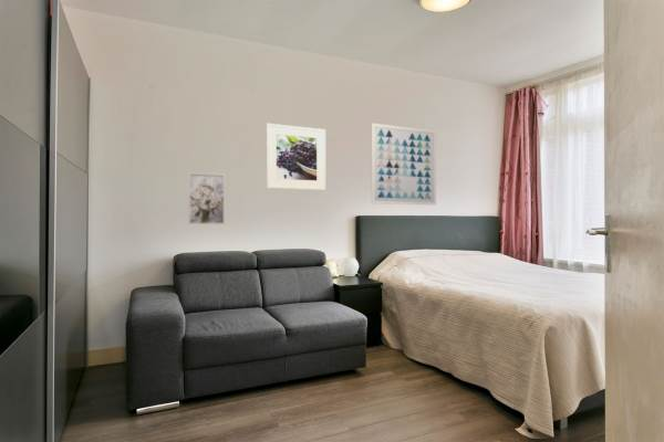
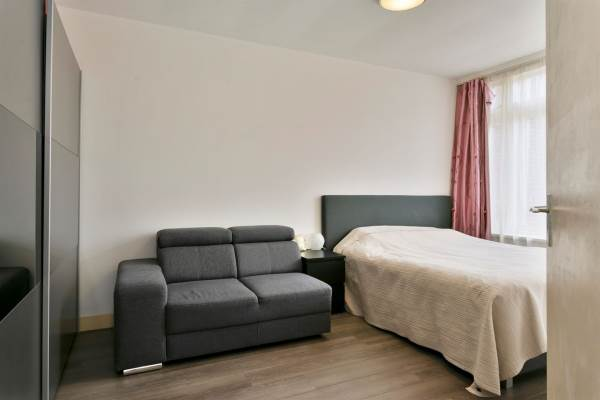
- wall art [371,123,437,206]
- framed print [266,123,326,191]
- wall art [187,171,226,225]
